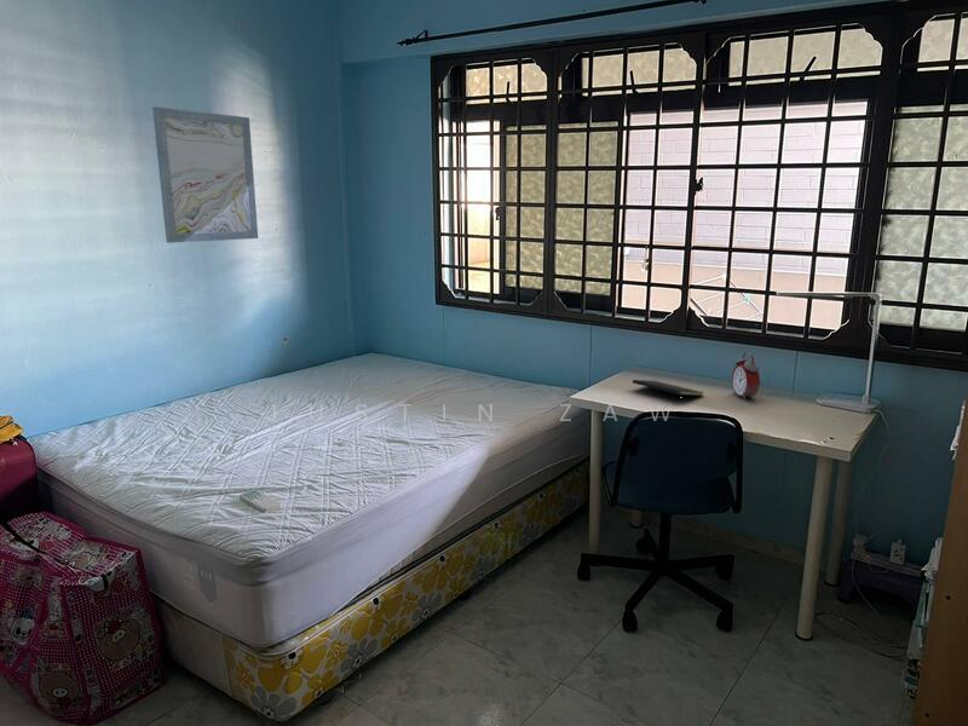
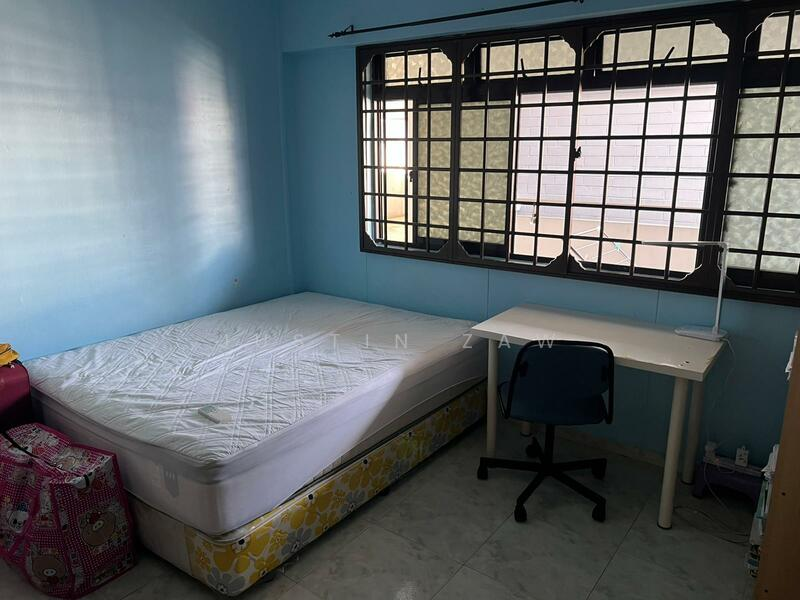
- alarm clock [731,351,761,399]
- notepad [632,379,705,403]
- wall art [151,105,259,244]
